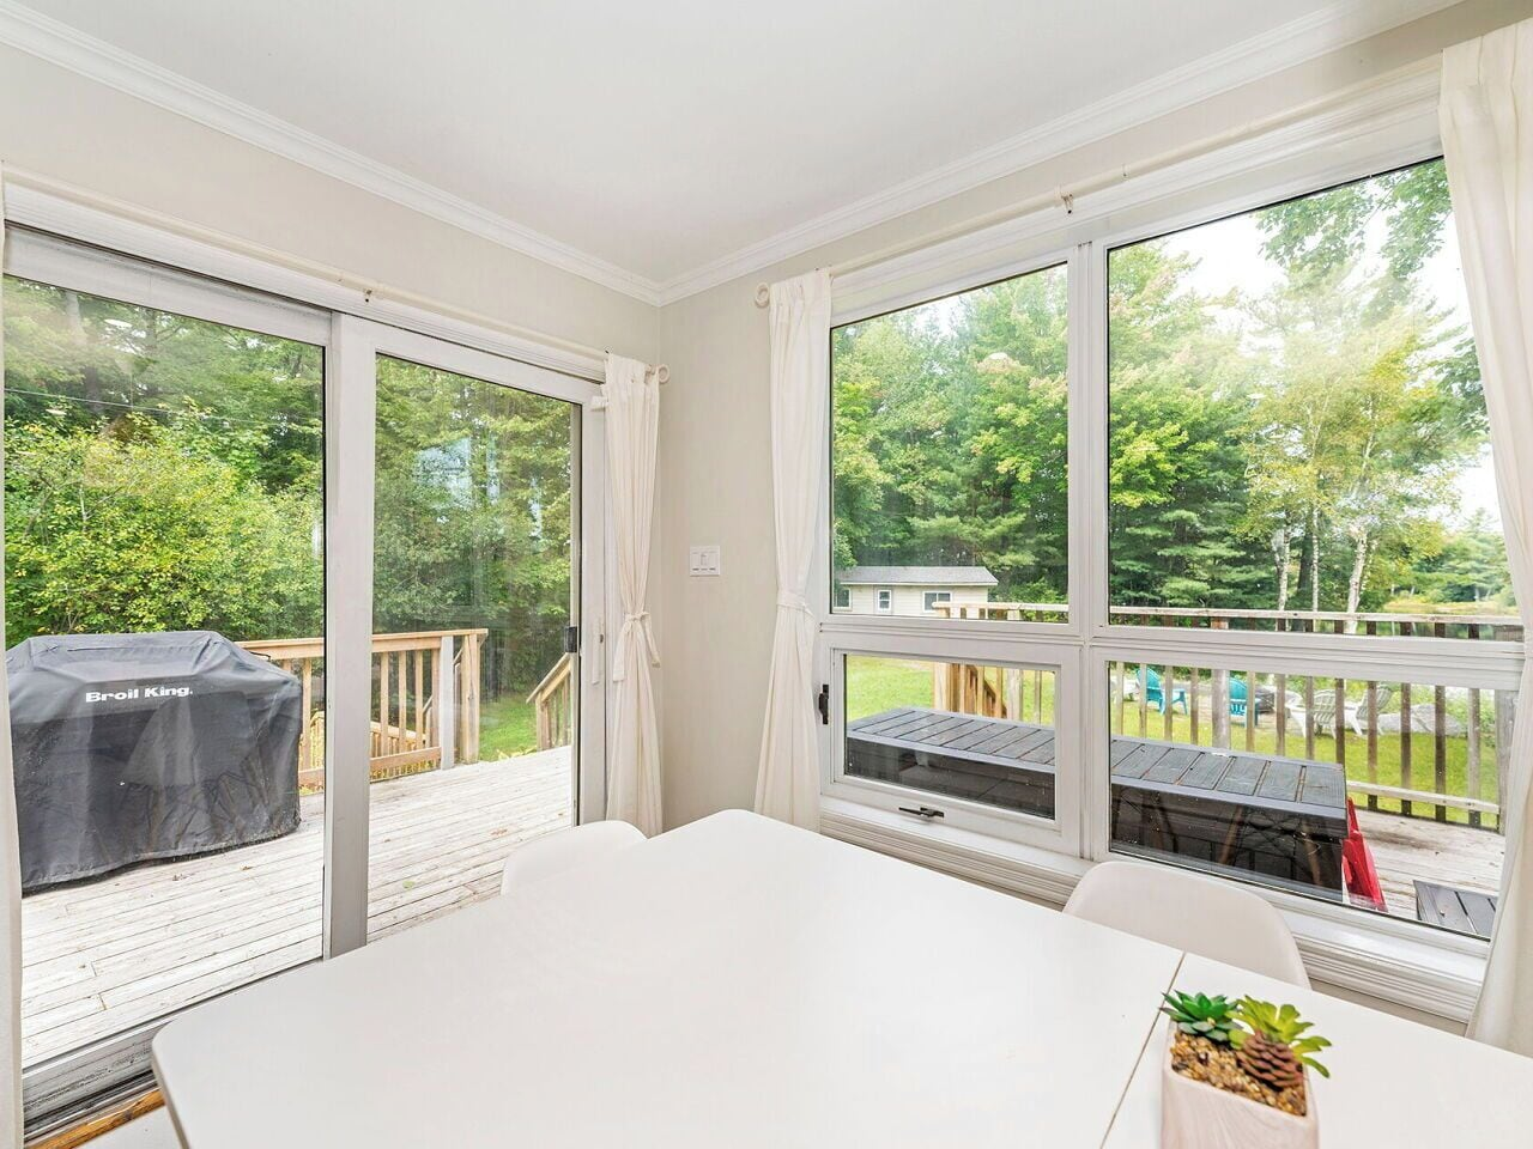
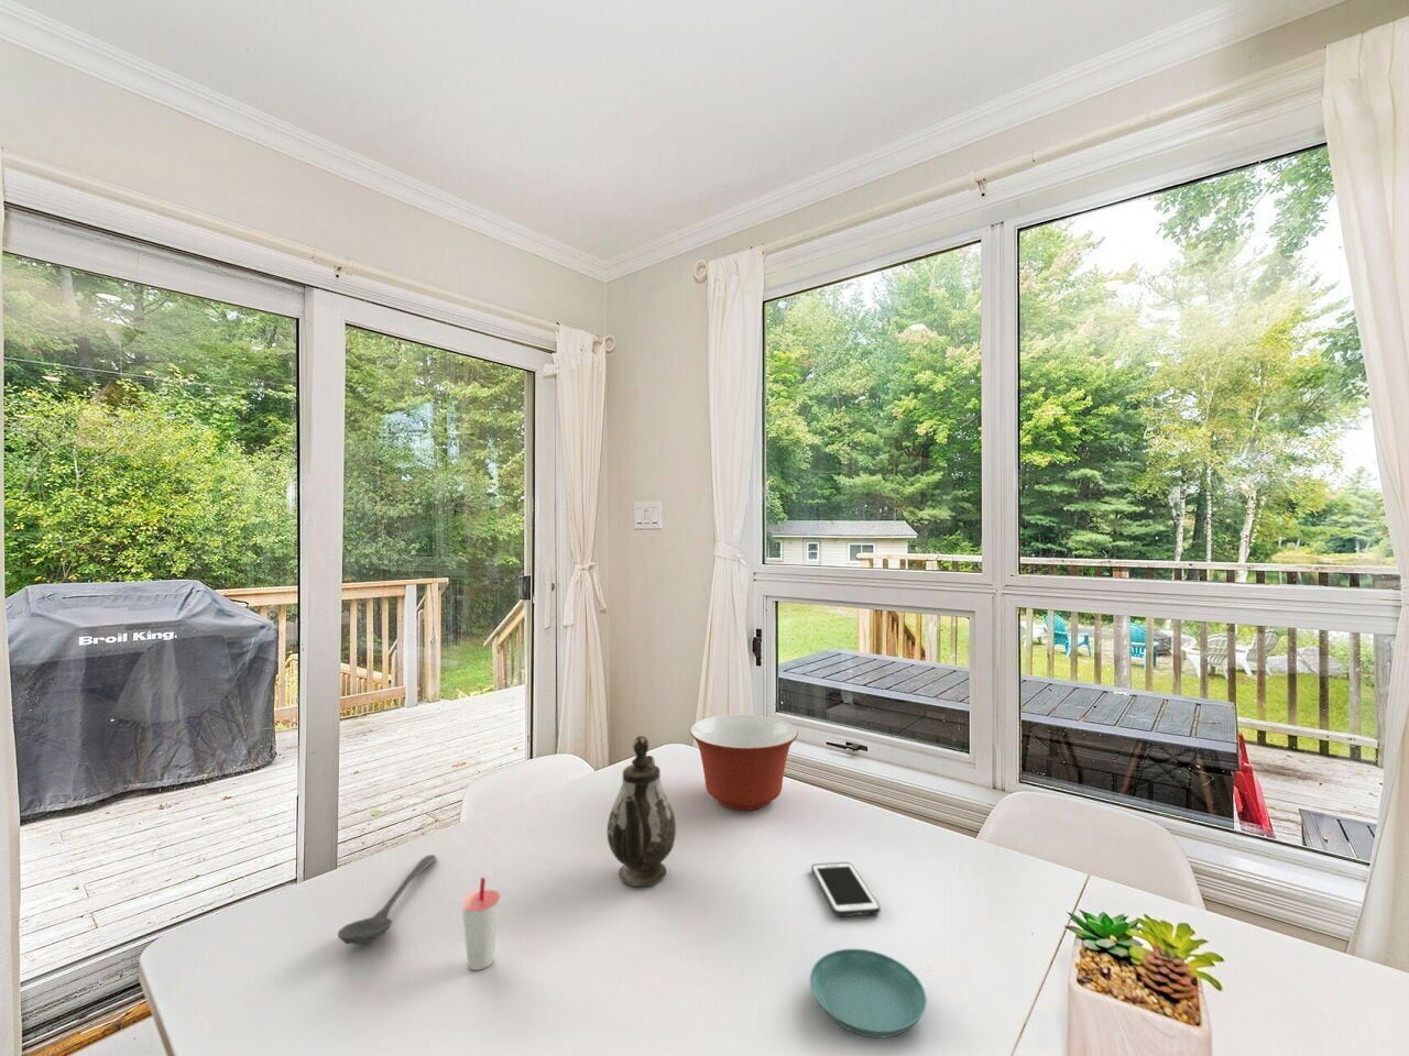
+ teapot [607,734,677,887]
+ saucer [809,947,927,1039]
+ stirrer [337,854,437,945]
+ cup [460,876,501,972]
+ cell phone [810,861,882,917]
+ mixing bowl [689,713,799,812]
